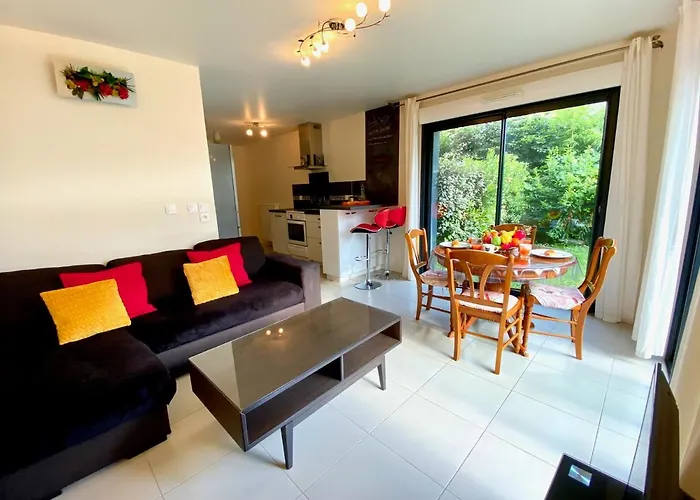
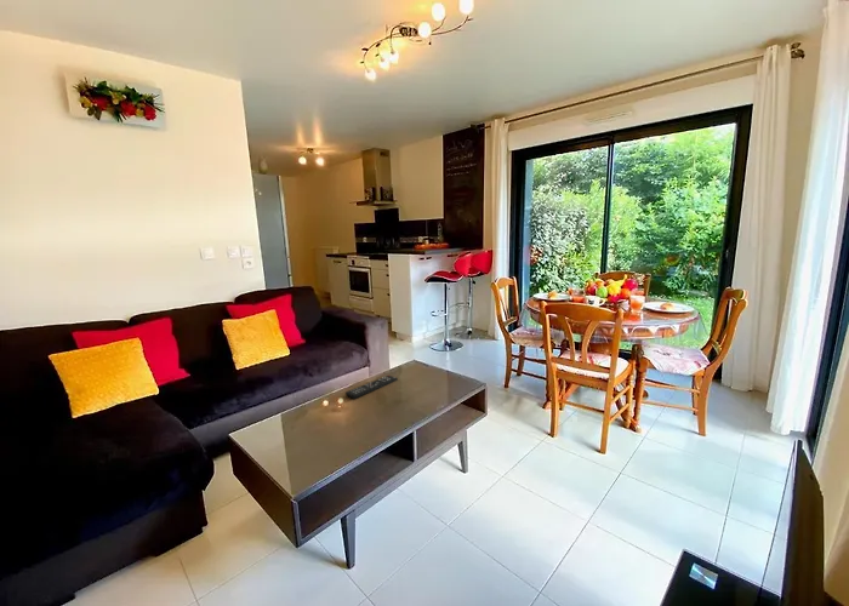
+ remote control [344,375,399,400]
